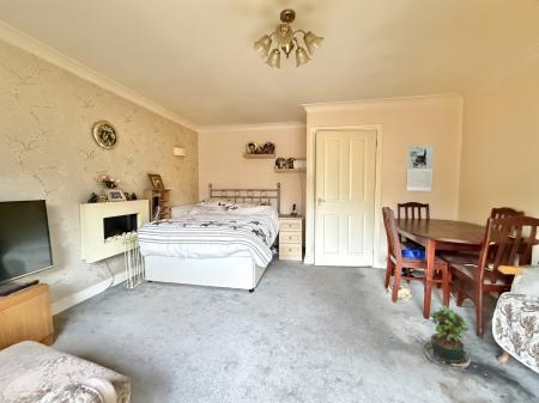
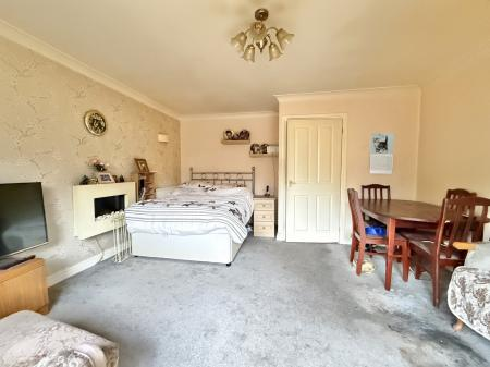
- potted plant [422,304,482,372]
